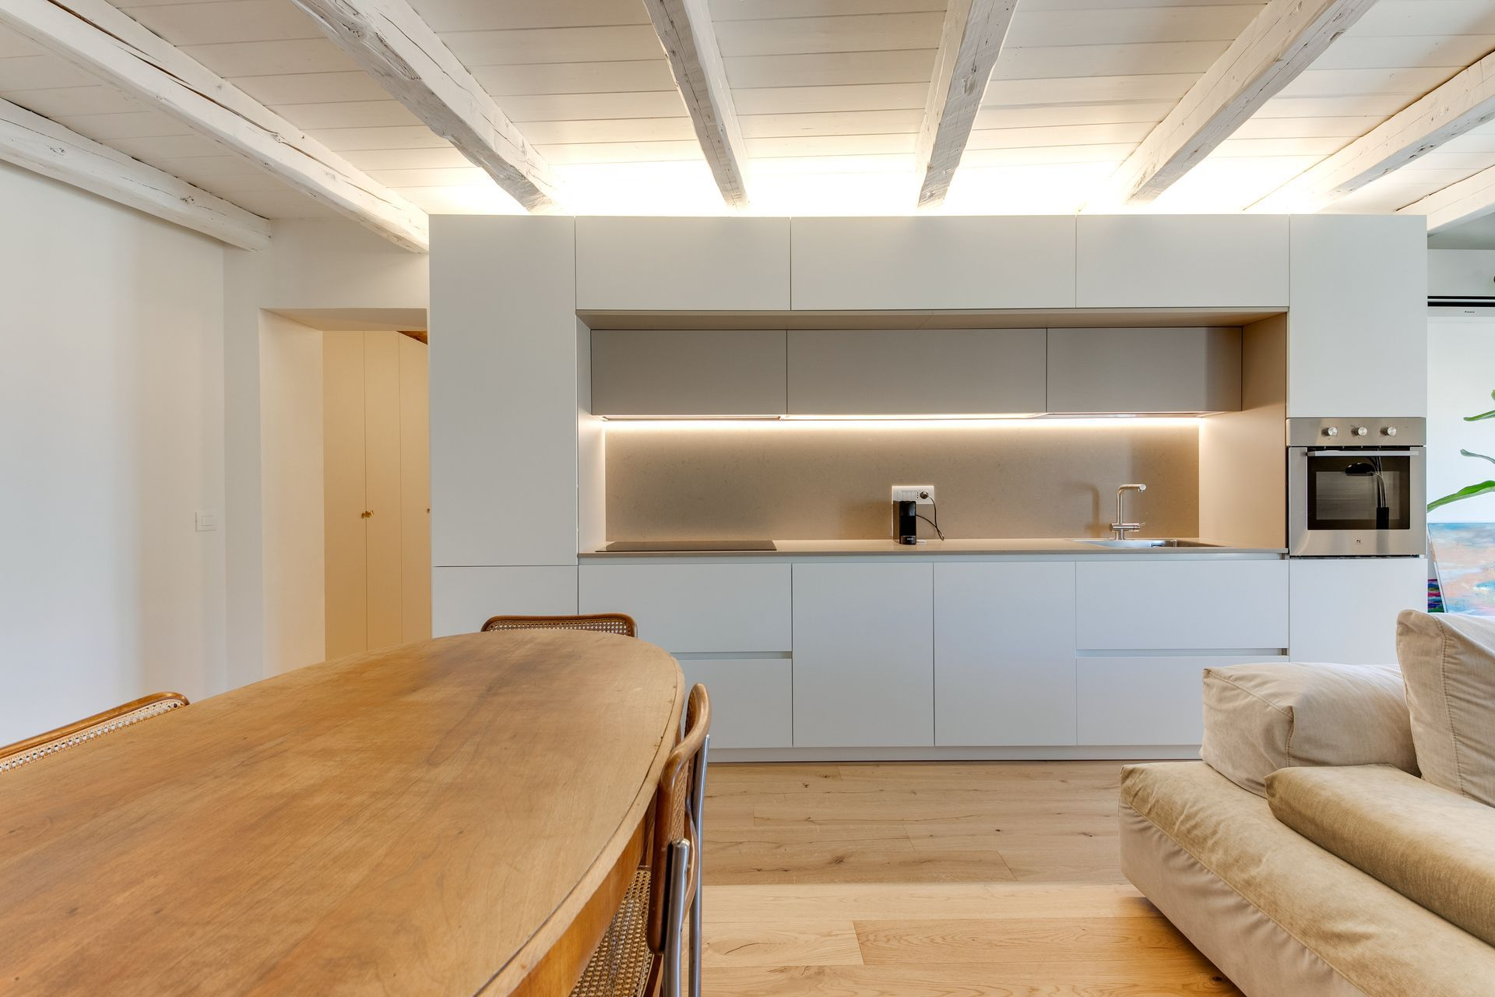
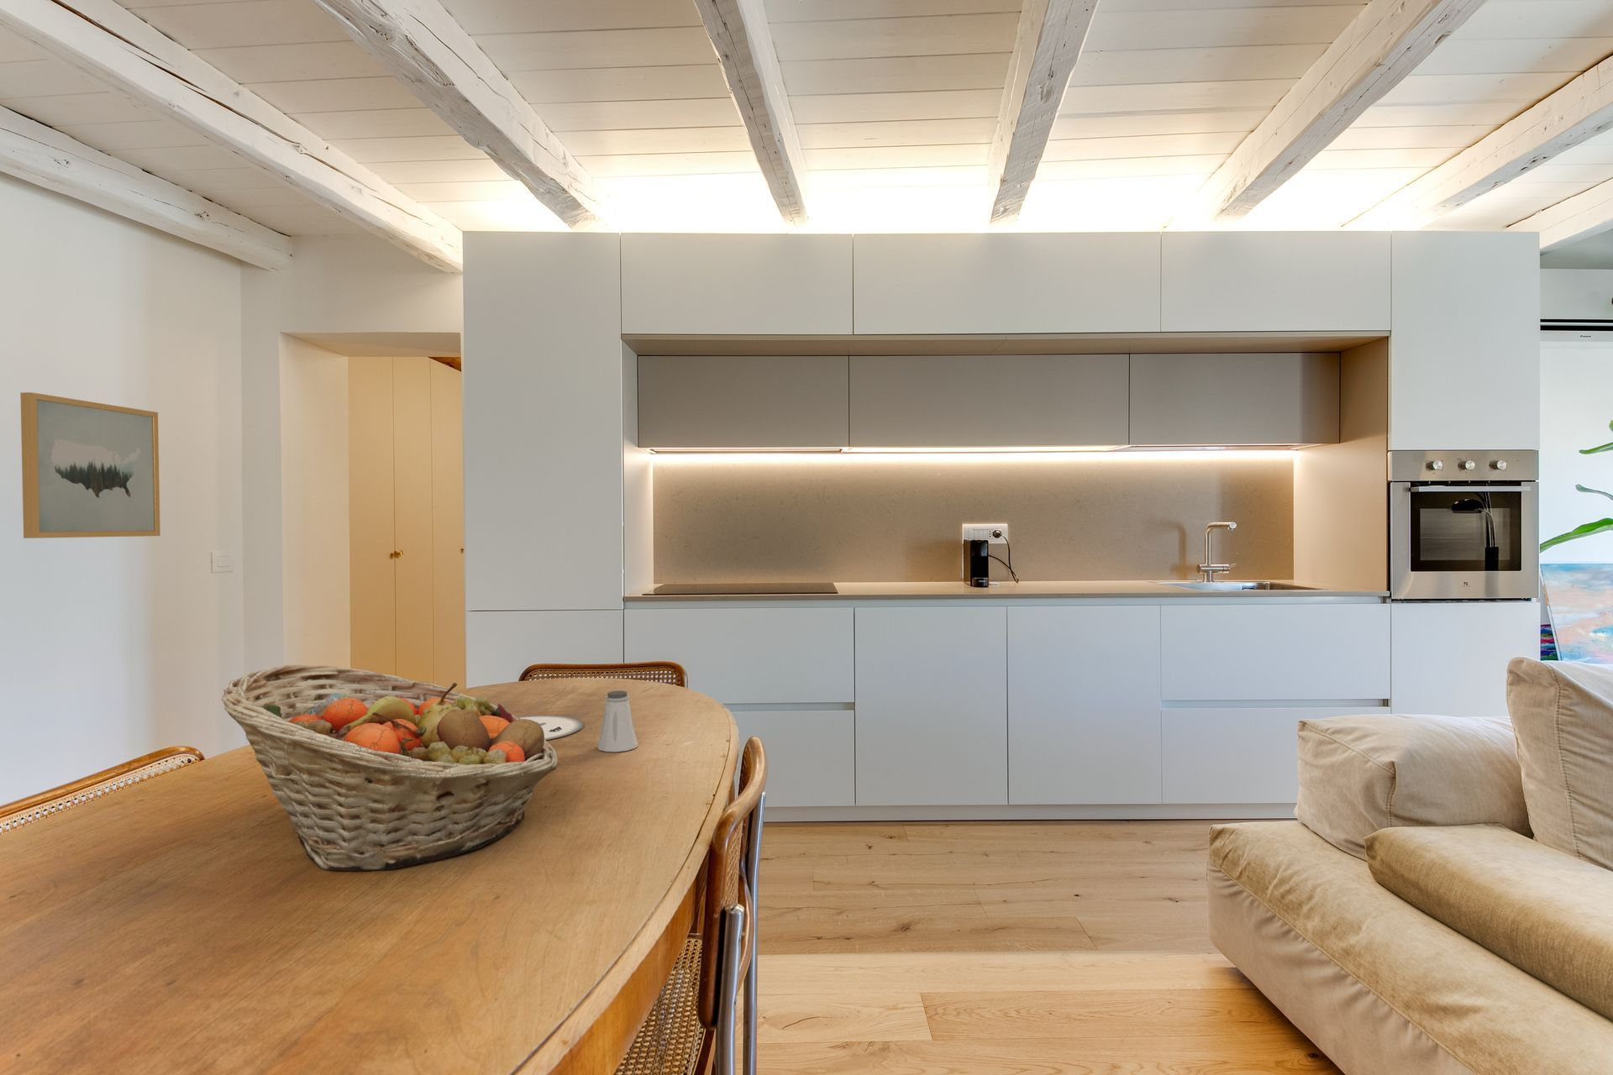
+ fruit basket [221,665,559,872]
+ wall art [19,391,161,539]
+ plate [517,715,583,740]
+ saltshaker [598,690,638,752]
